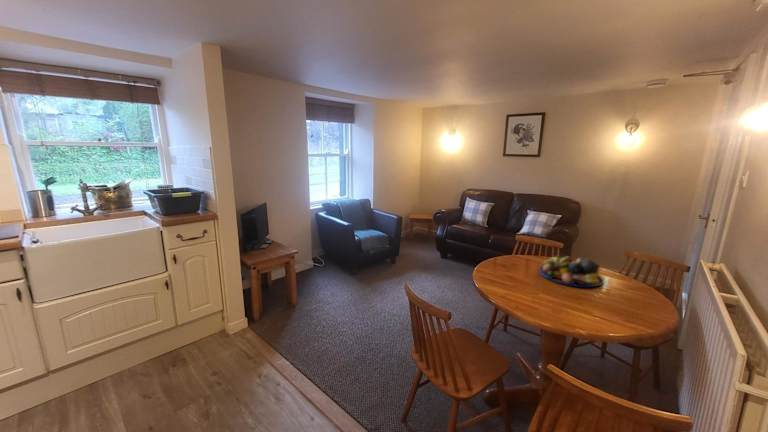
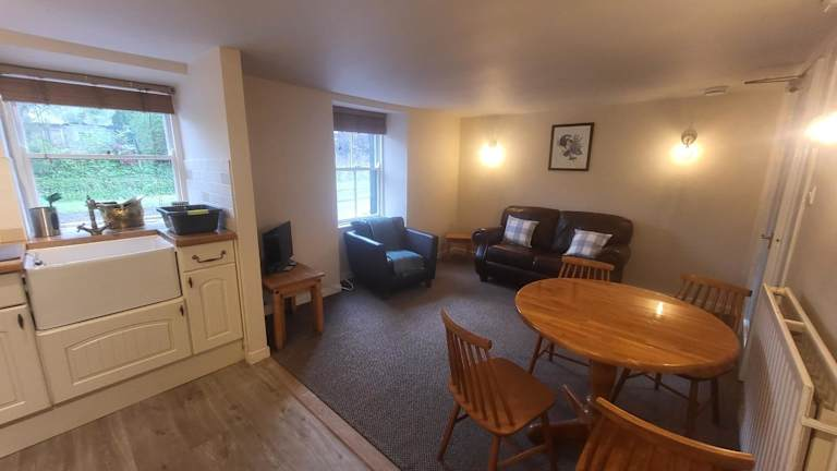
- fruit bowl [538,256,605,288]
